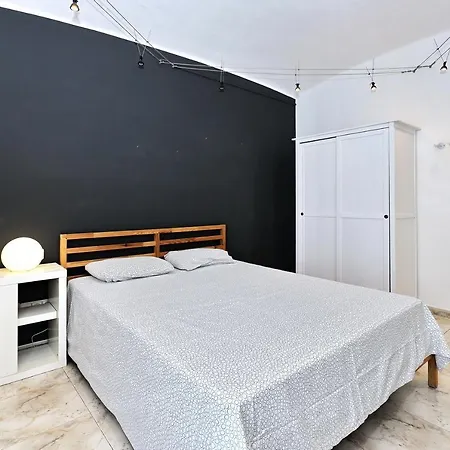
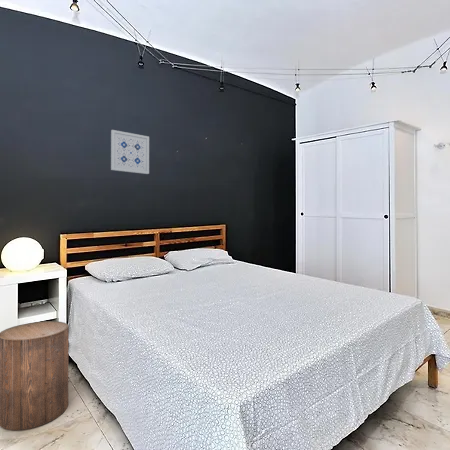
+ wall art [110,129,150,175]
+ stool [0,320,70,431]
